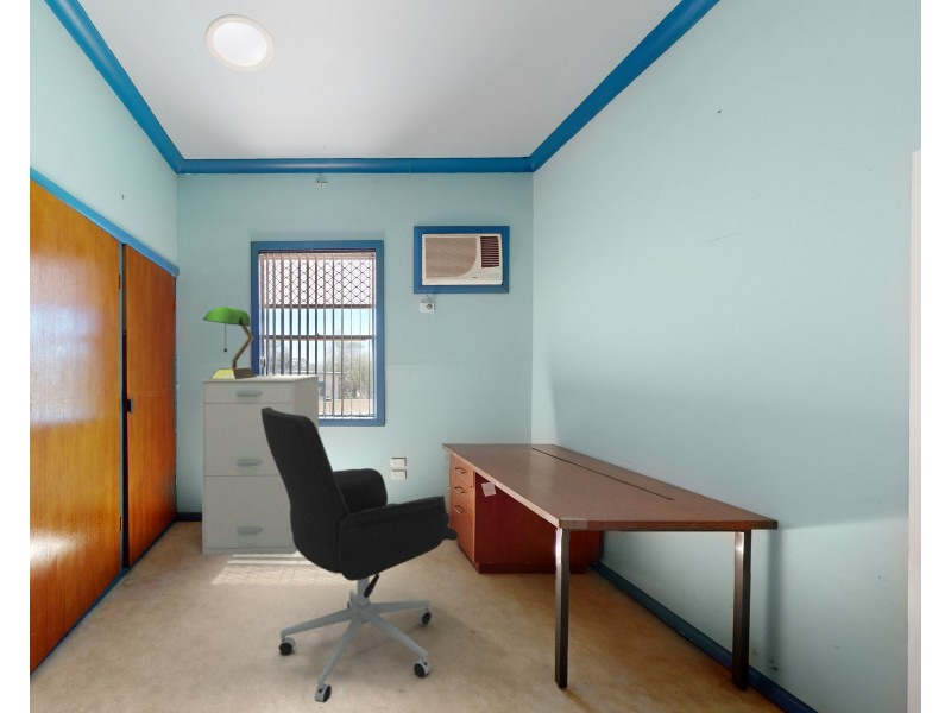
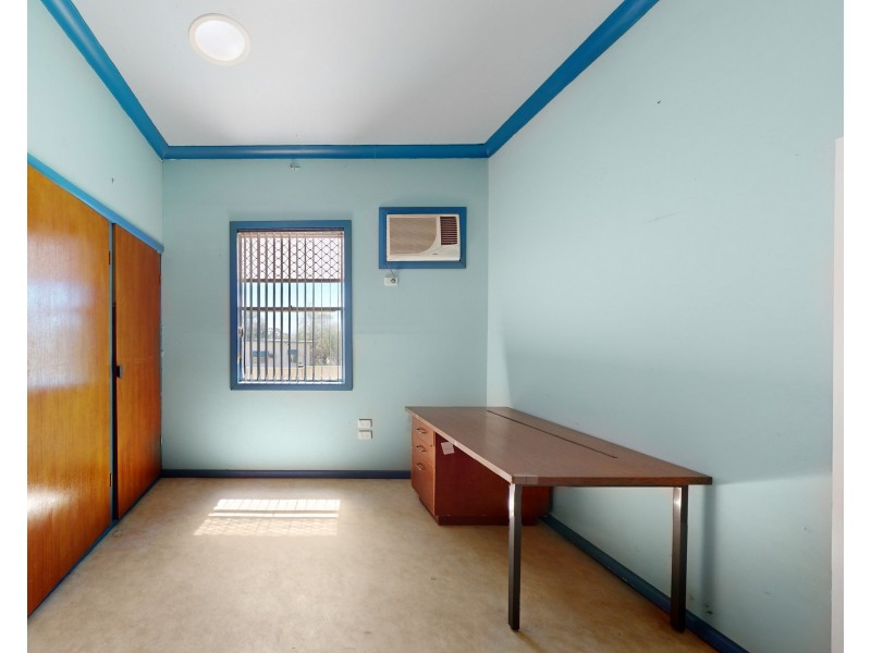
- filing cabinet [200,374,321,556]
- office chair [262,406,459,703]
- table lamp [202,305,257,379]
